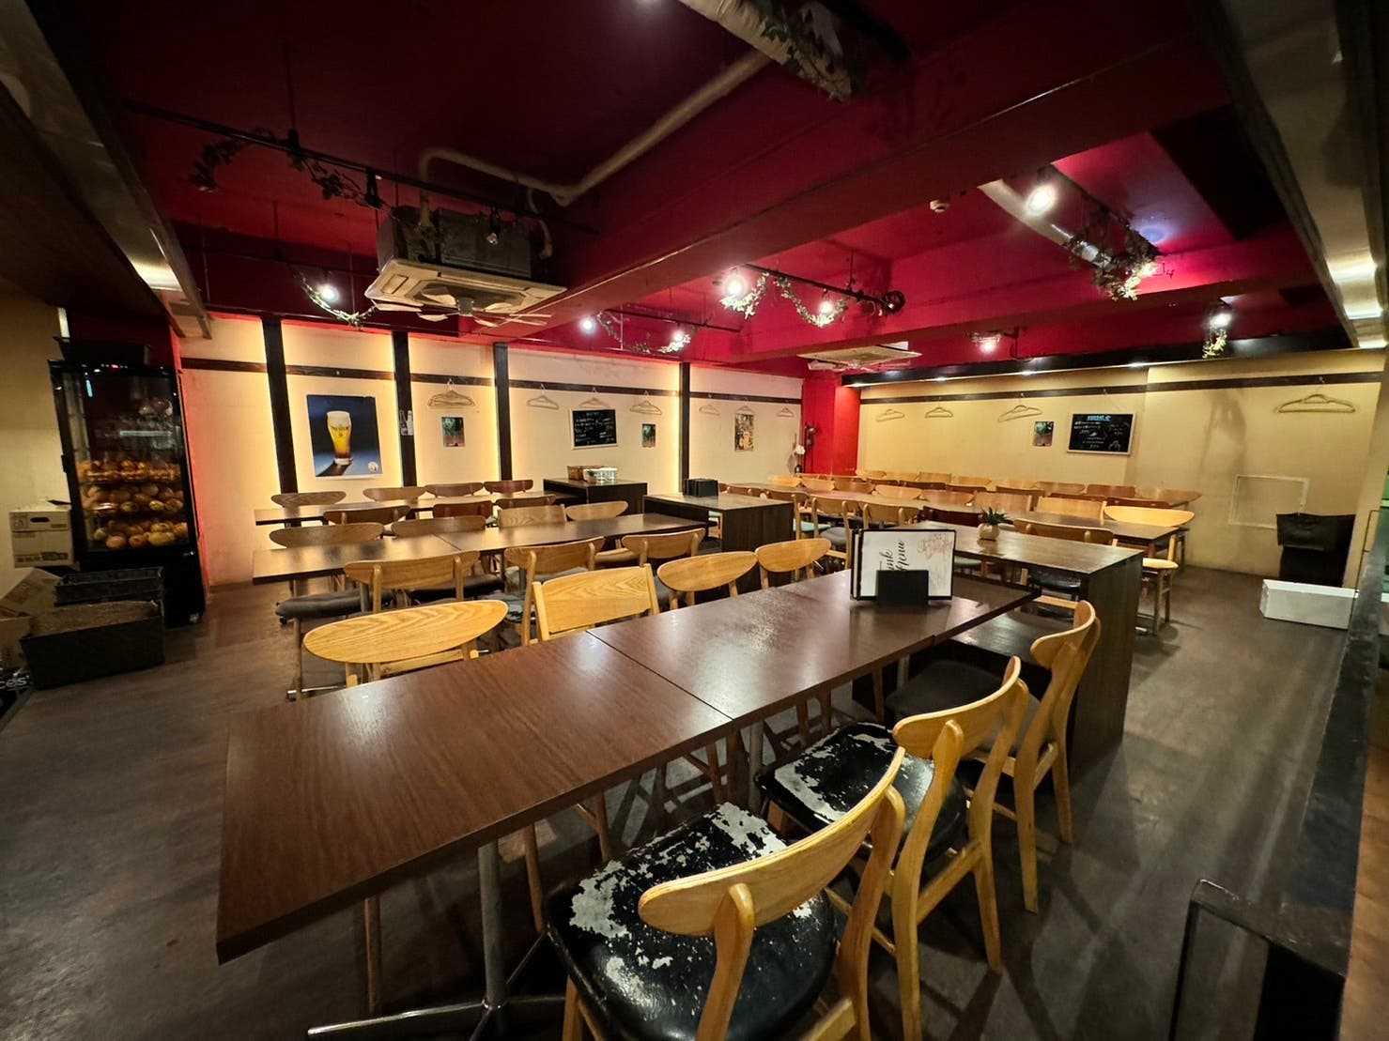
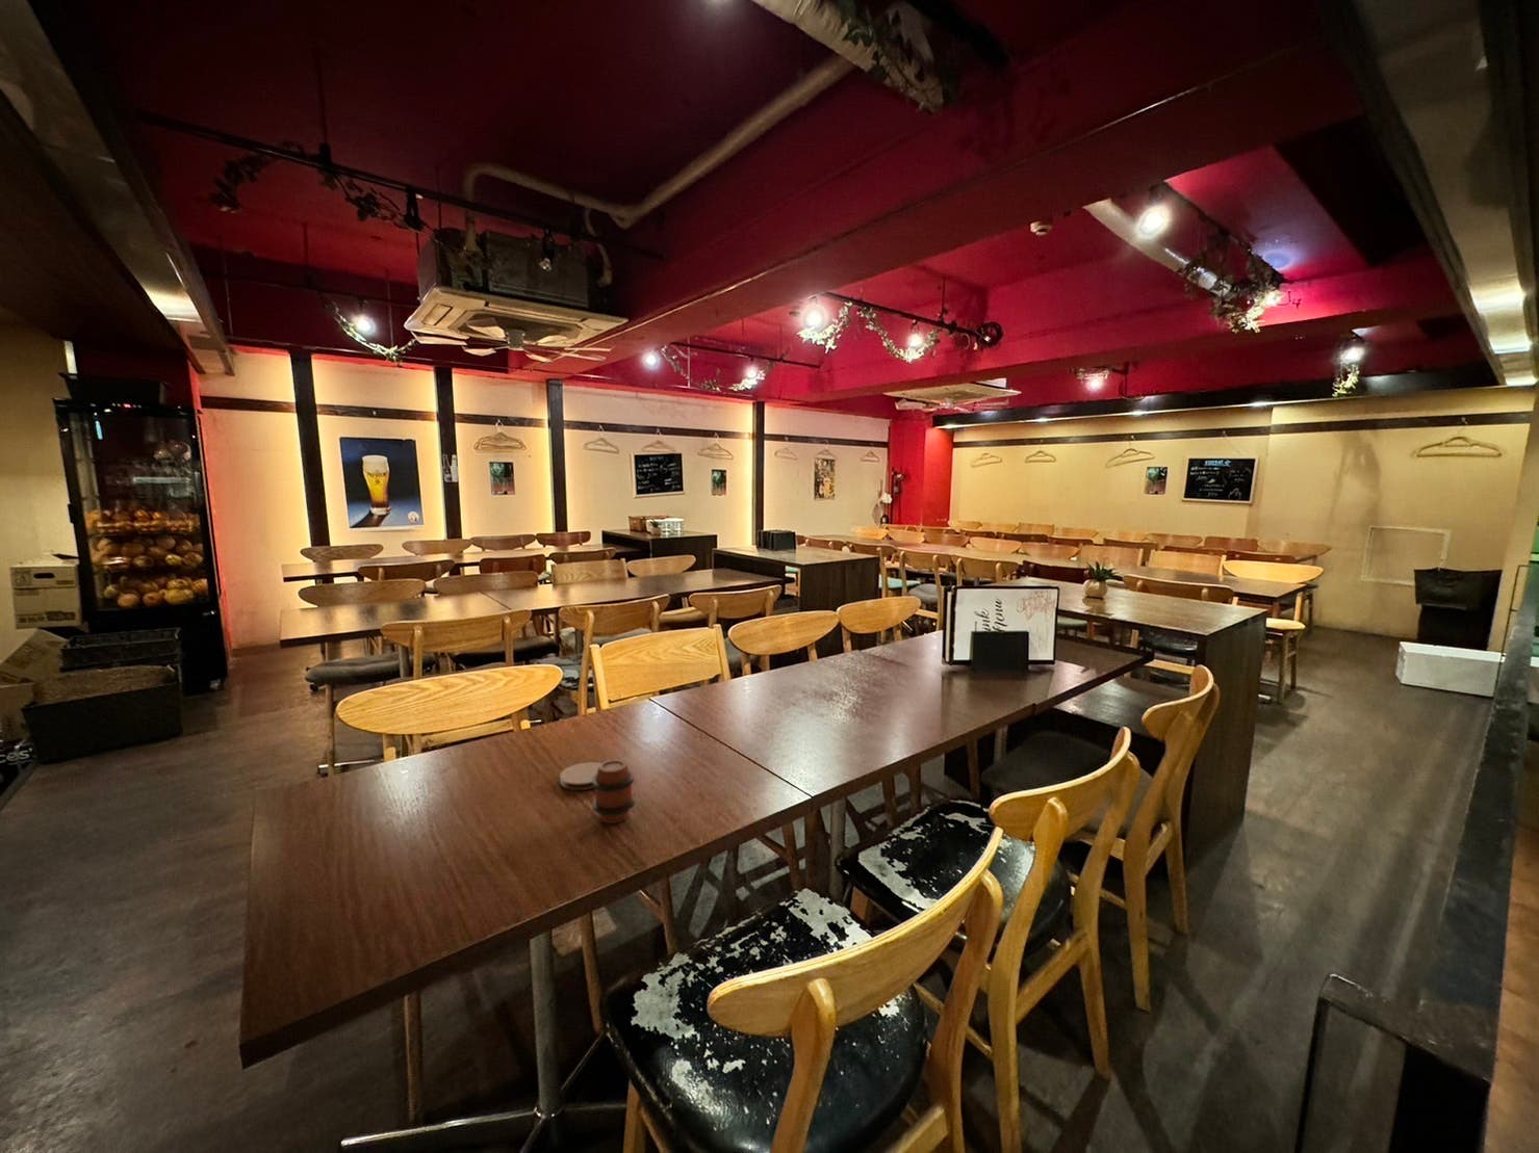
+ coaster [559,761,601,791]
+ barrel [593,759,636,825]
